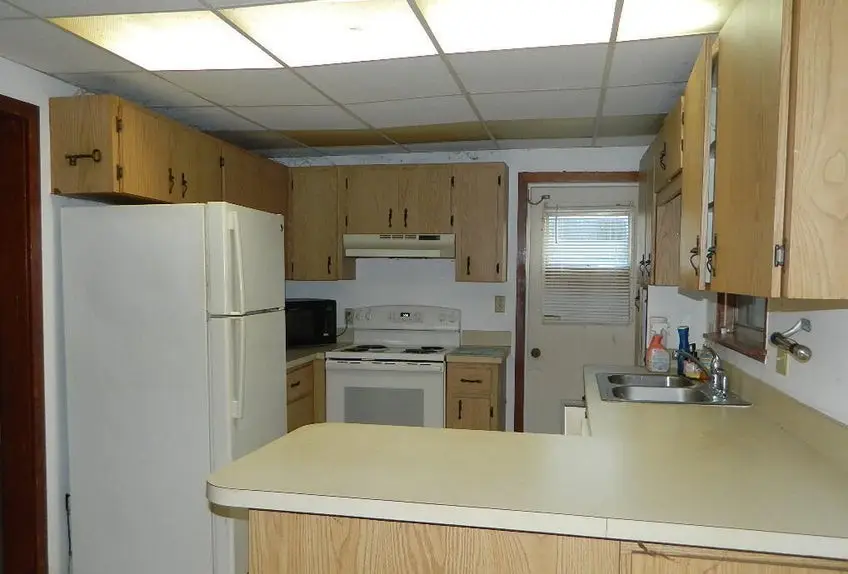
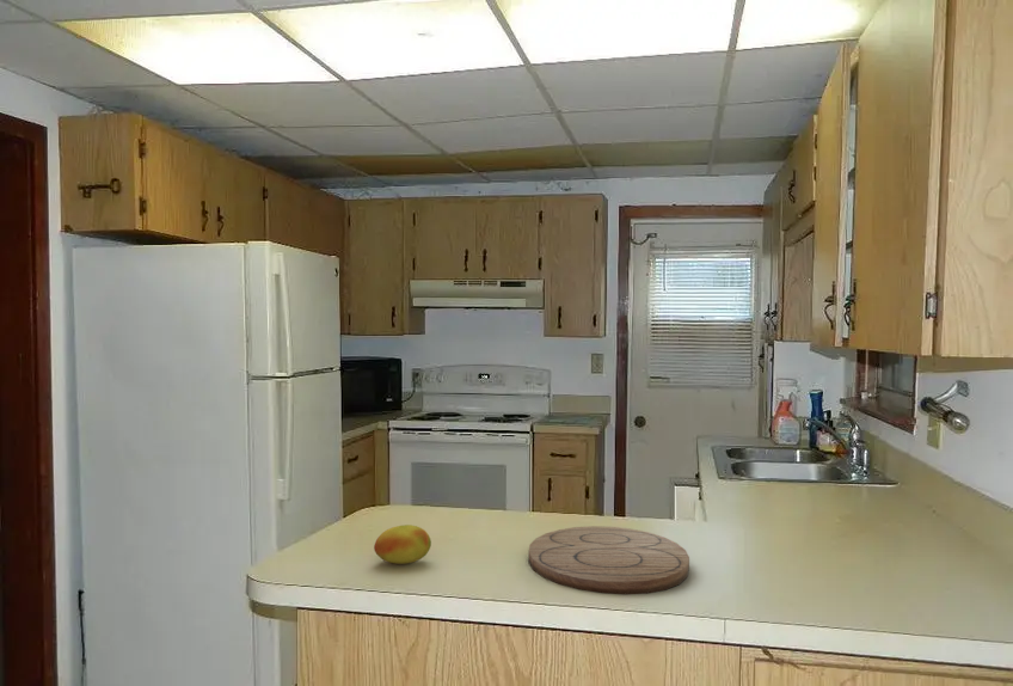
+ fruit [373,523,432,565]
+ cutting board [528,525,690,596]
